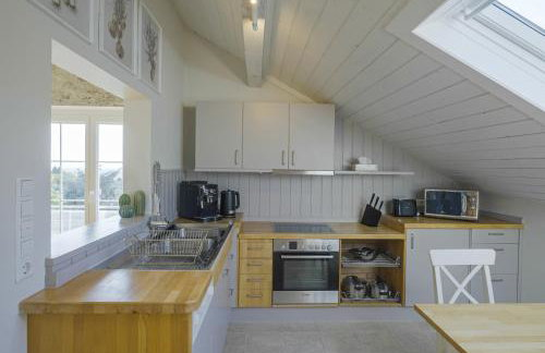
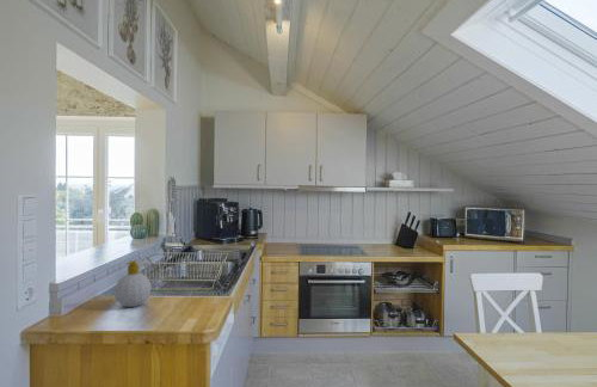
+ soap bottle [113,259,153,308]
